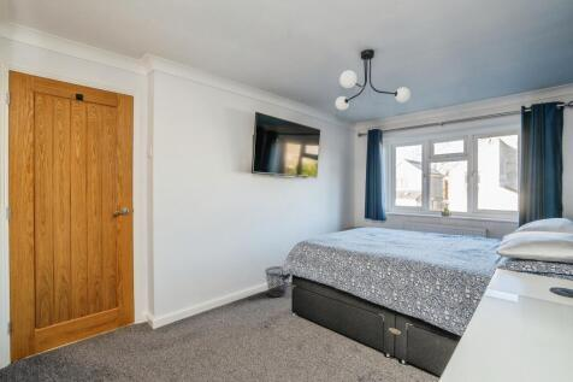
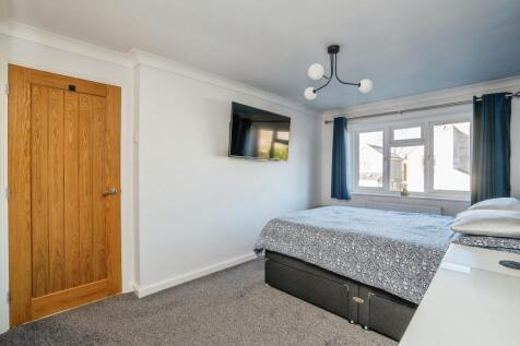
- wastebasket [265,265,288,299]
